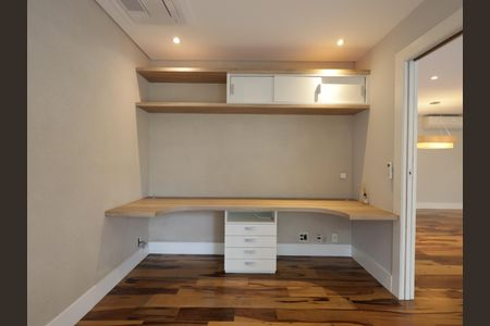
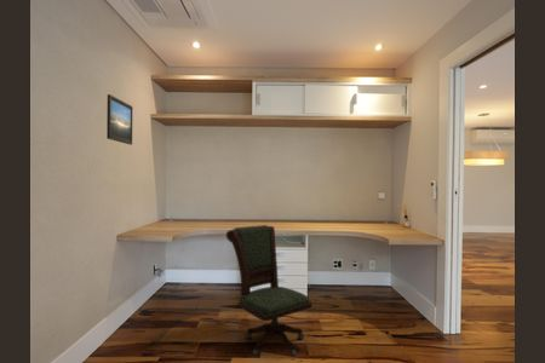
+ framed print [105,93,133,146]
+ office chair [225,224,312,357]
